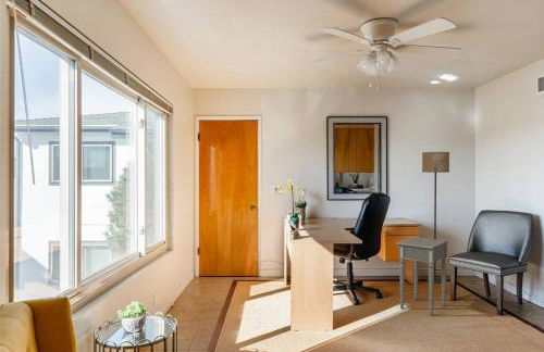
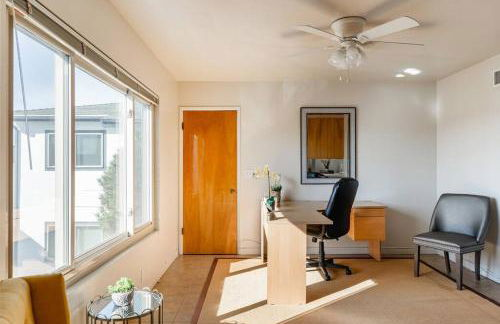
- side table [395,236,449,317]
- floor lamp [421,151,450,284]
